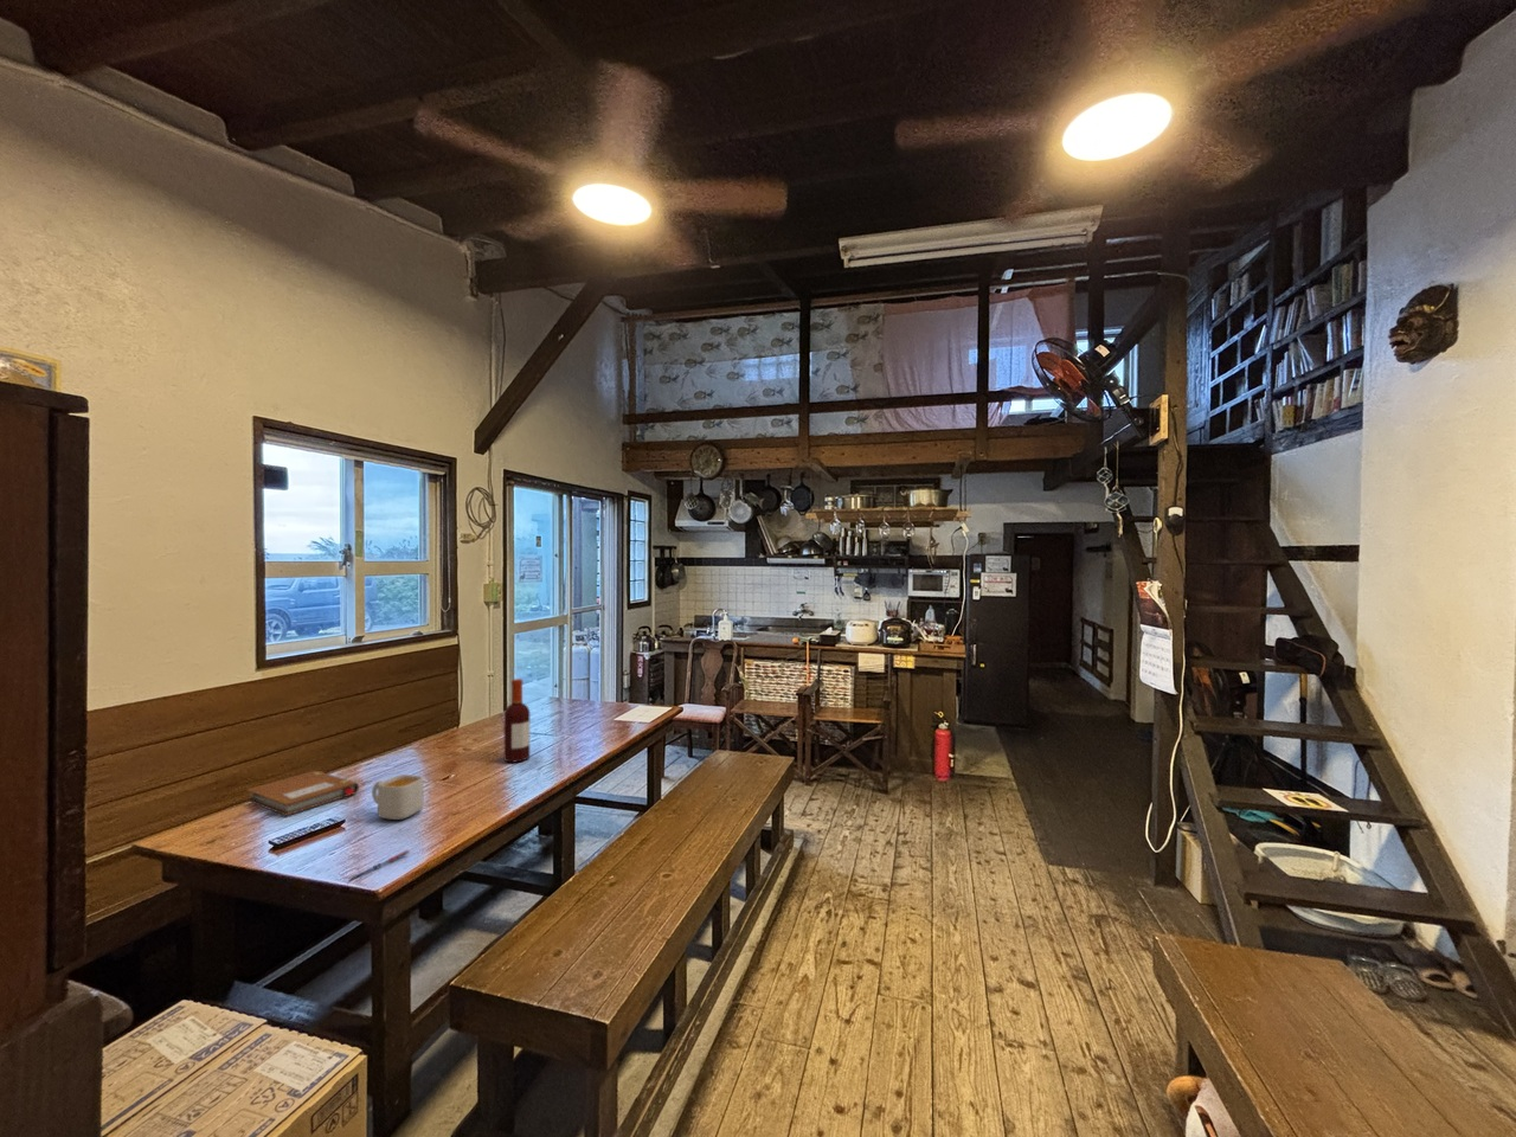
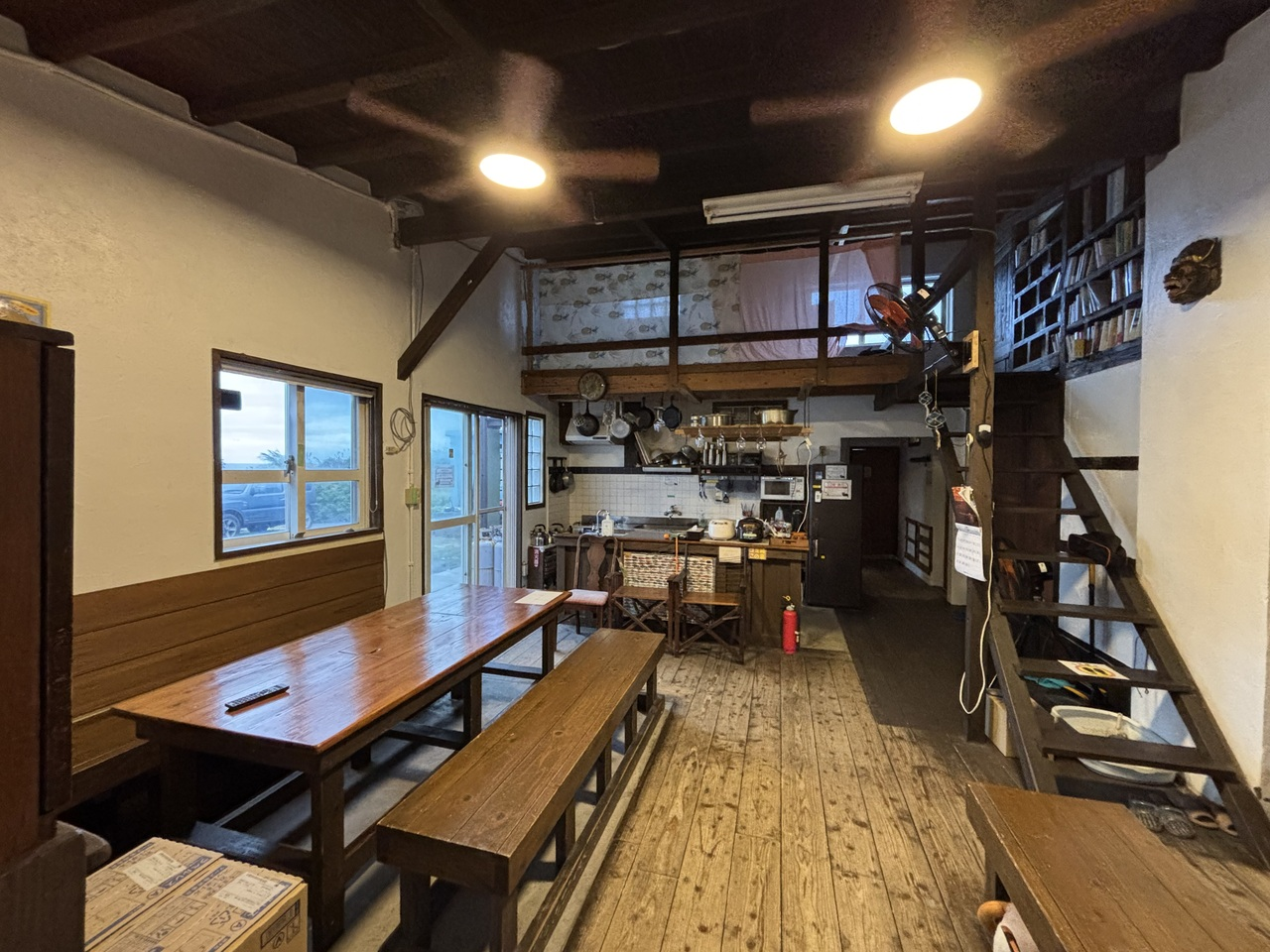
- pen [349,849,411,880]
- bottle [504,677,531,764]
- mug [371,774,425,821]
- notebook [245,770,360,817]
